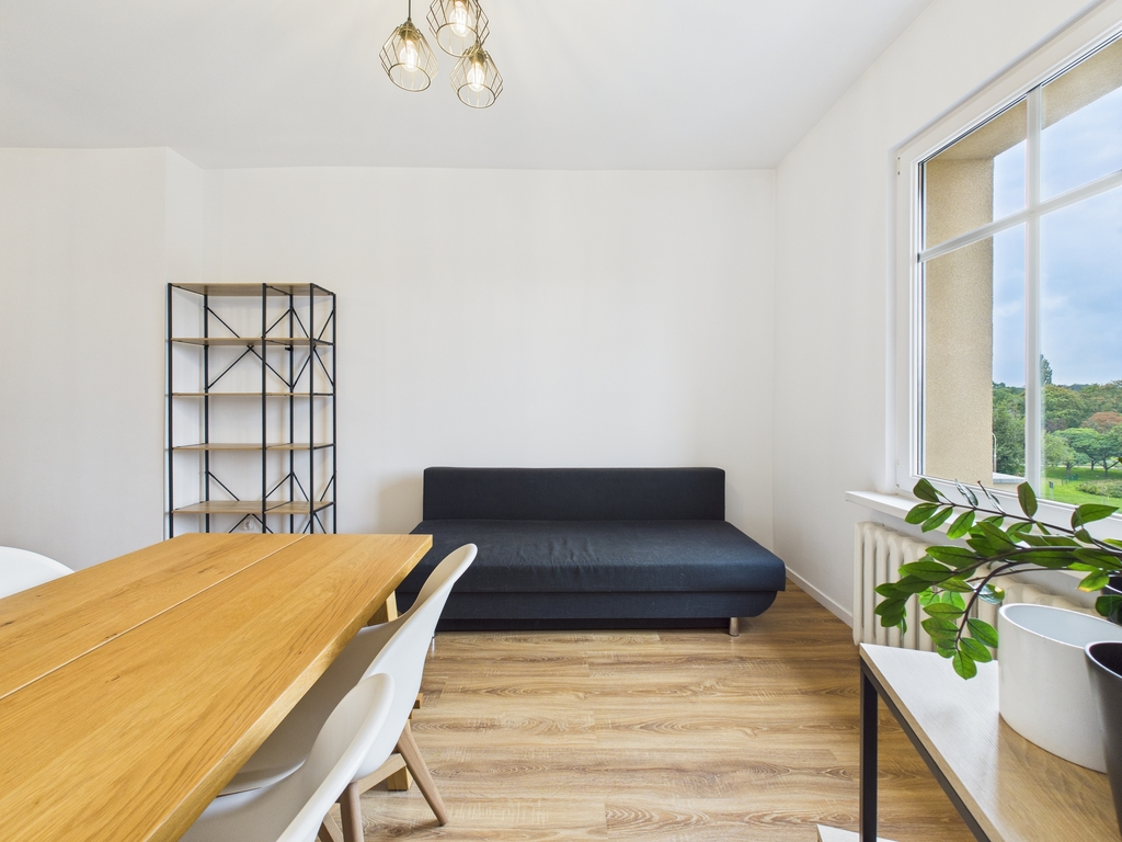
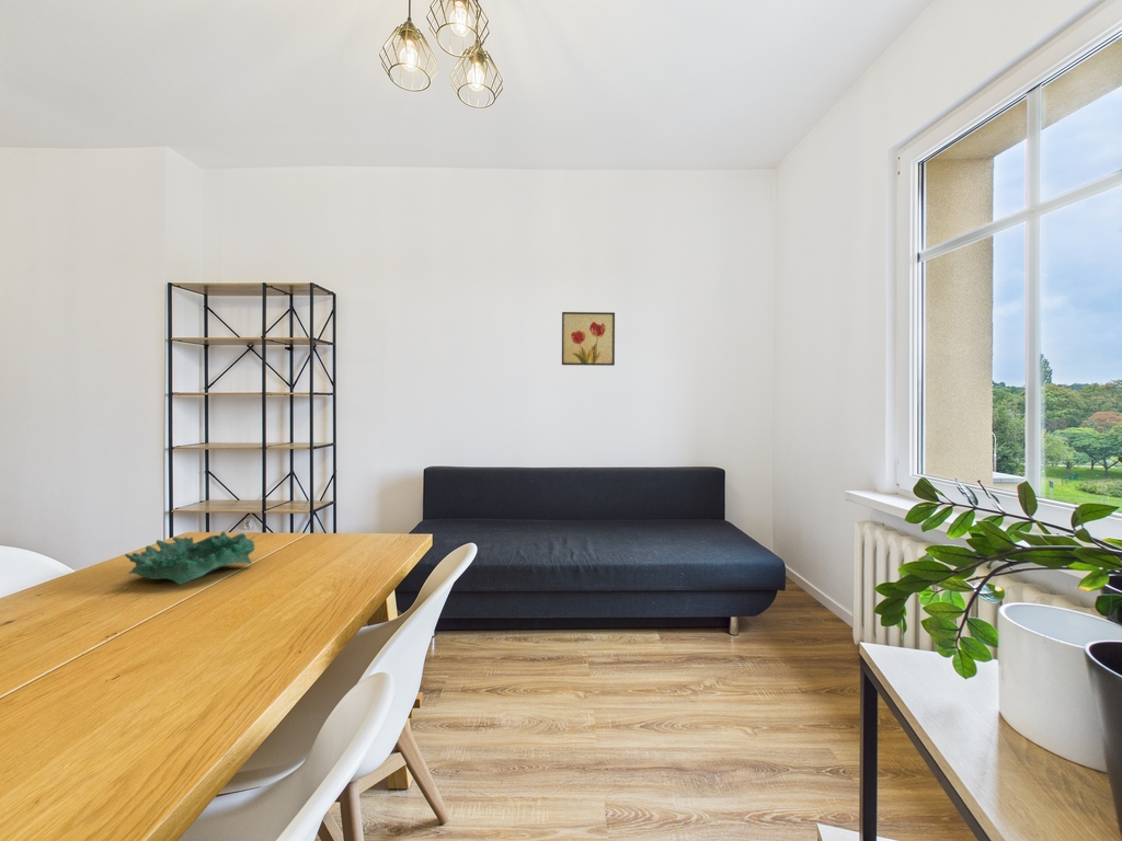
+ wall art [561,311,616,367]
+ decorative bowl [124,530,256,586]
